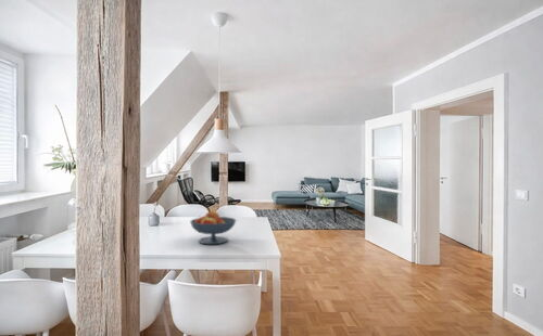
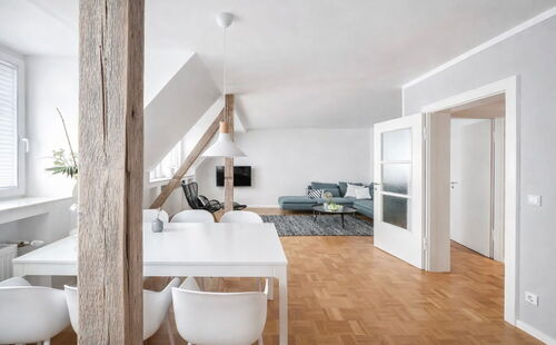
- fruit bowl [189,210,237,245]
